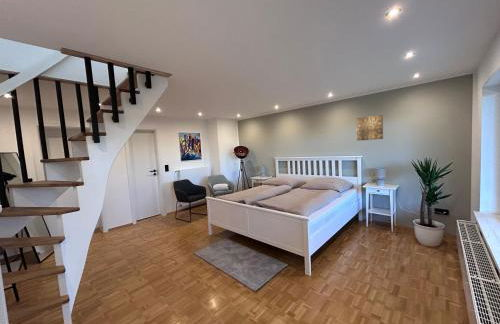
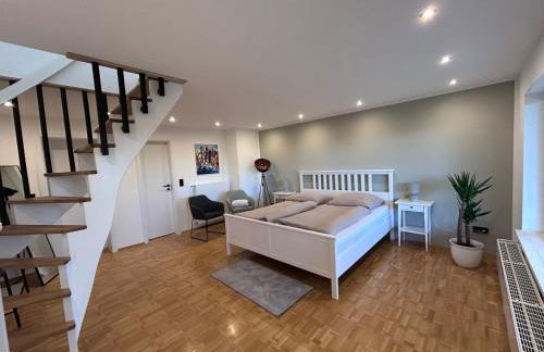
- wall art [355,114,384,142]
